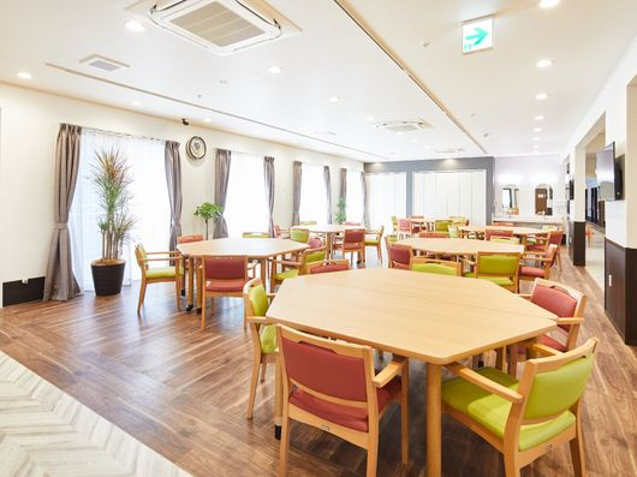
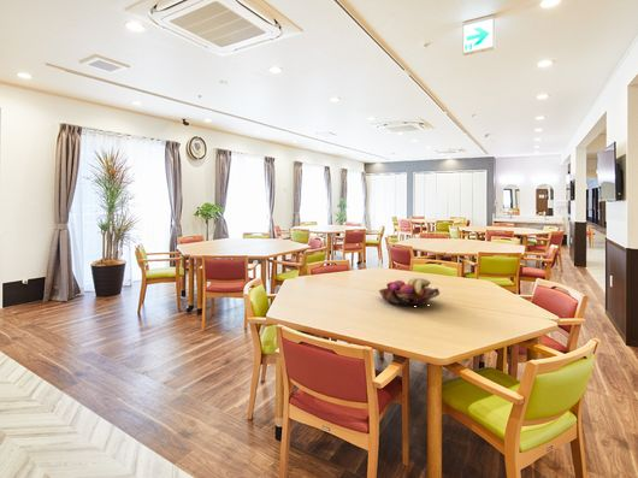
+ fruit basket [378,277,441,307]
